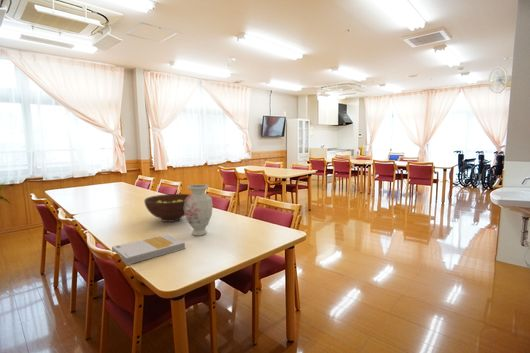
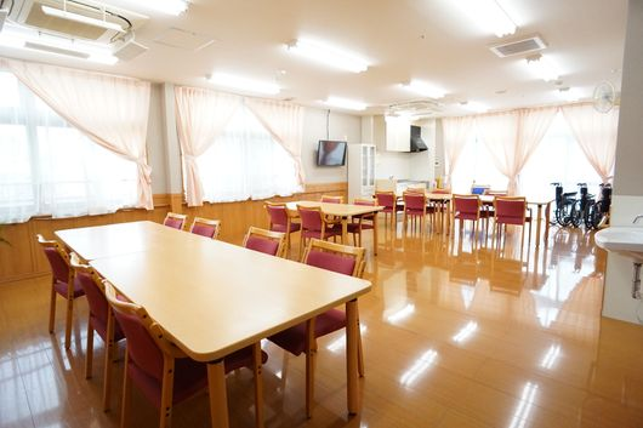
- book [111,233,186,266]
- fruit bowl [143,193,190,223]
- vase [184,183,214,237]
